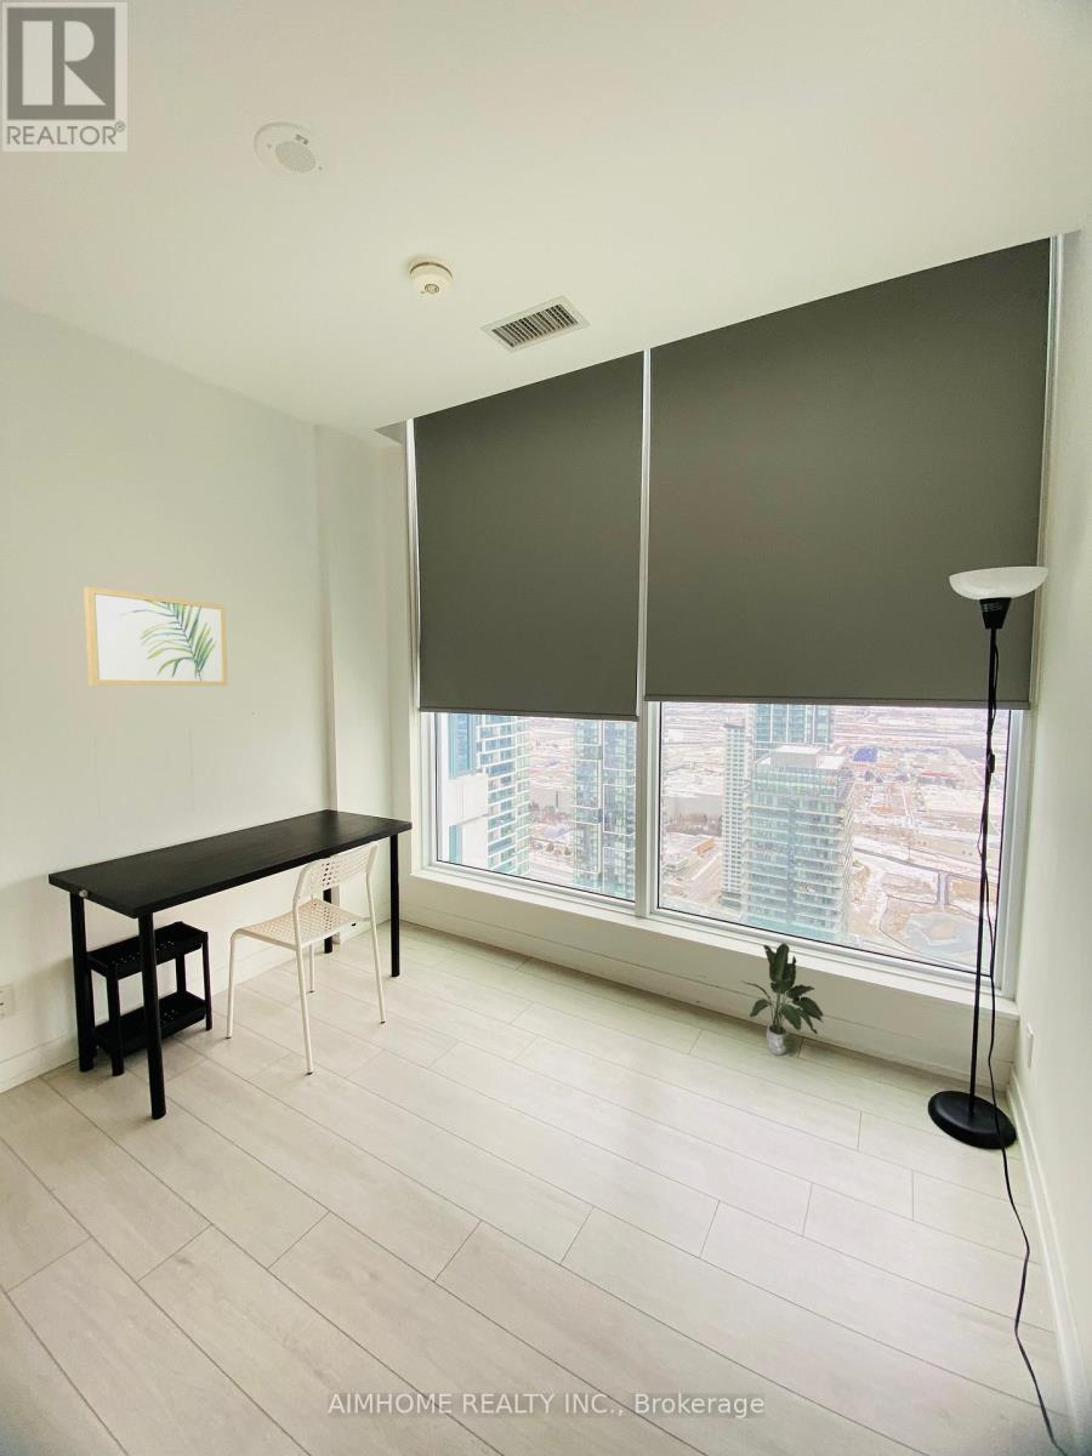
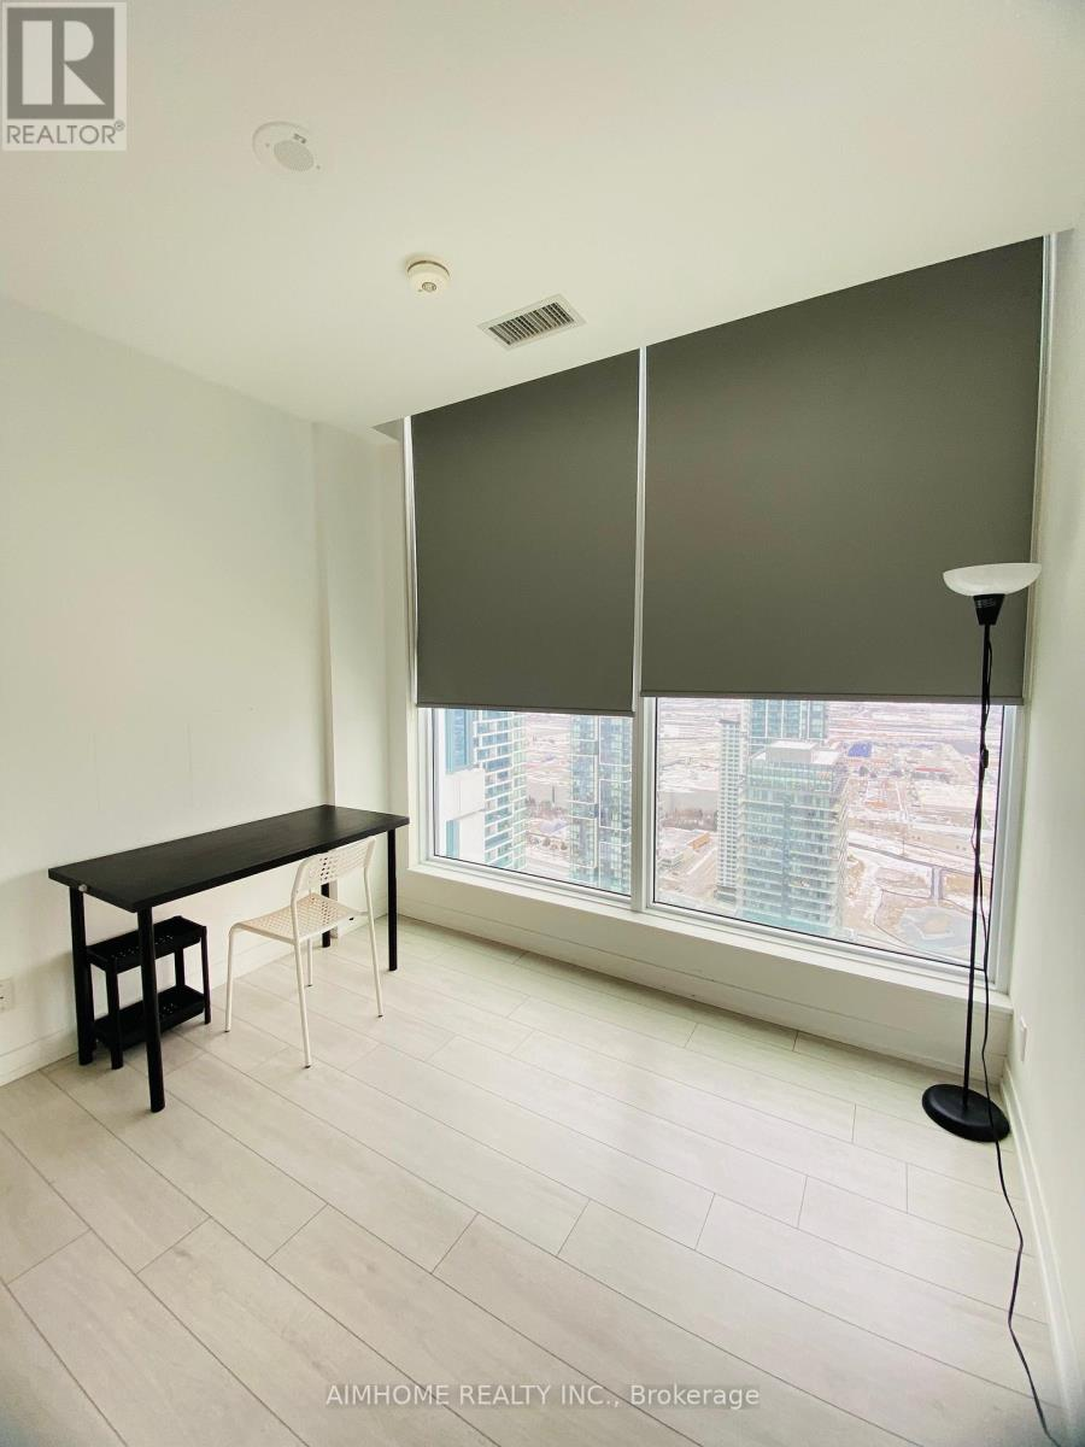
- potted plant [740,942,824,1057]
- wall art [83,586,229,687]
